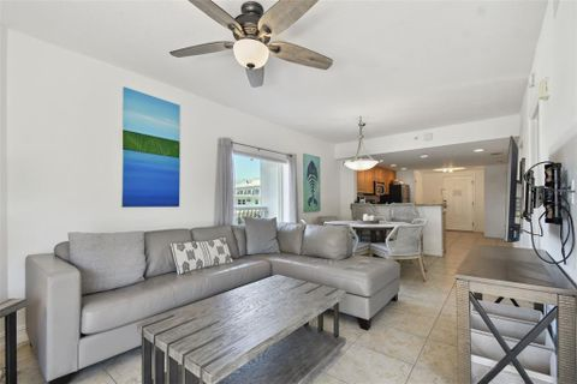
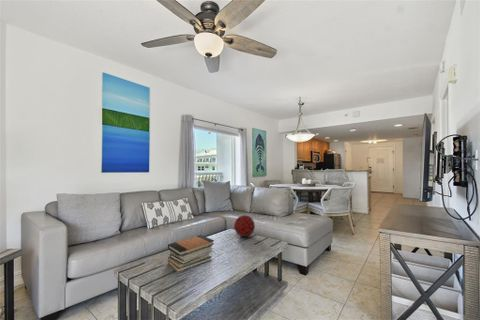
+ book stack [167,234,215,273]
+ decorative orb [233,214,256,238]
